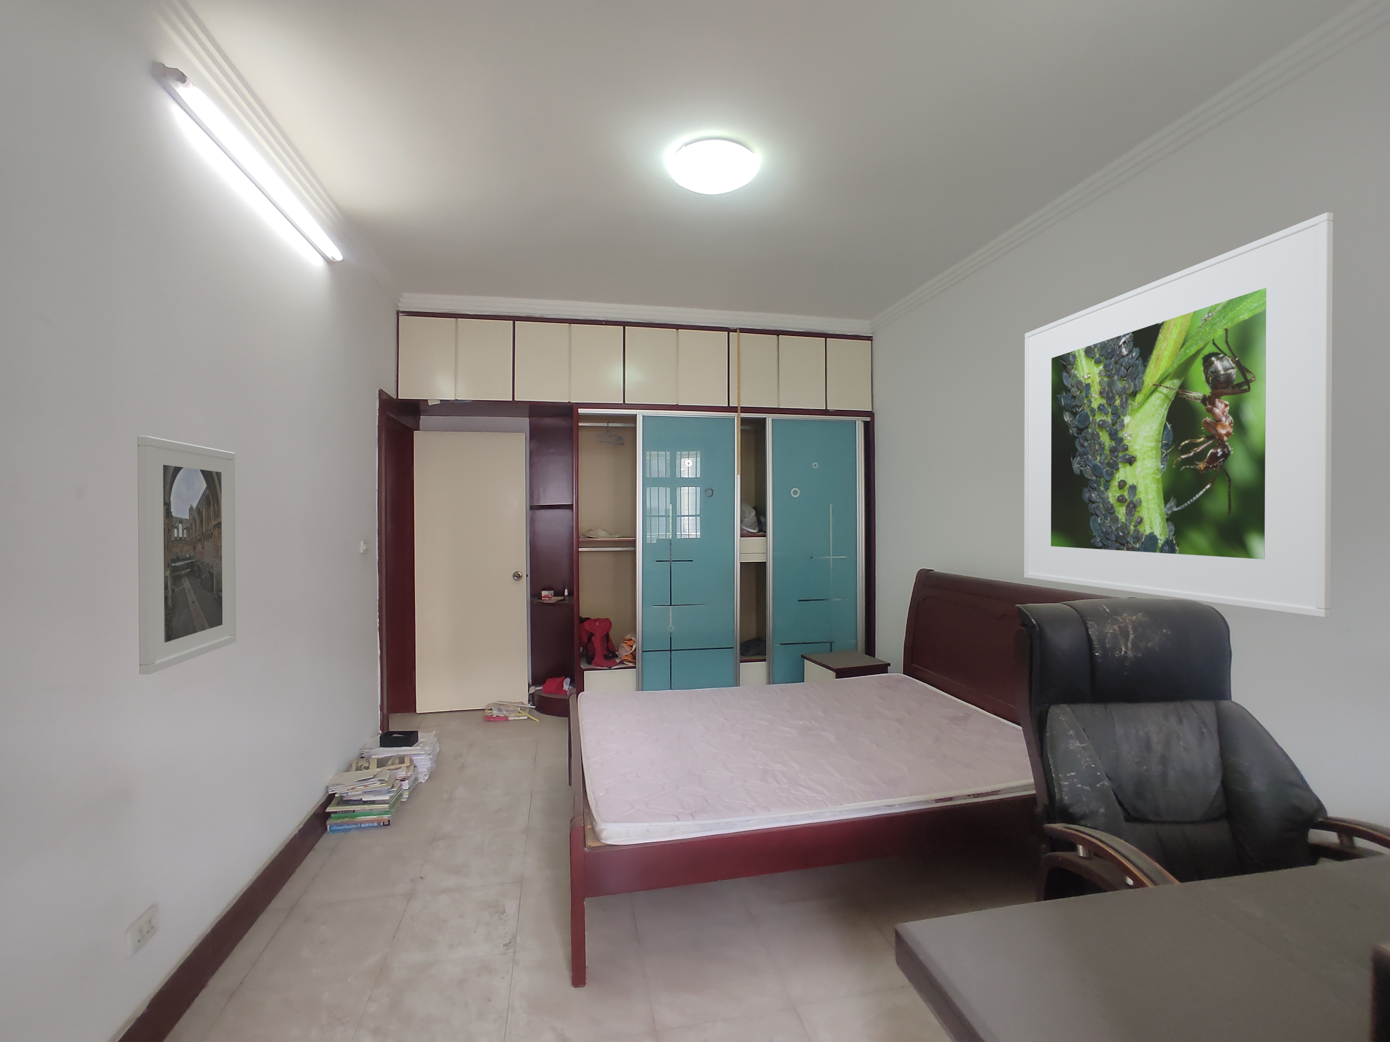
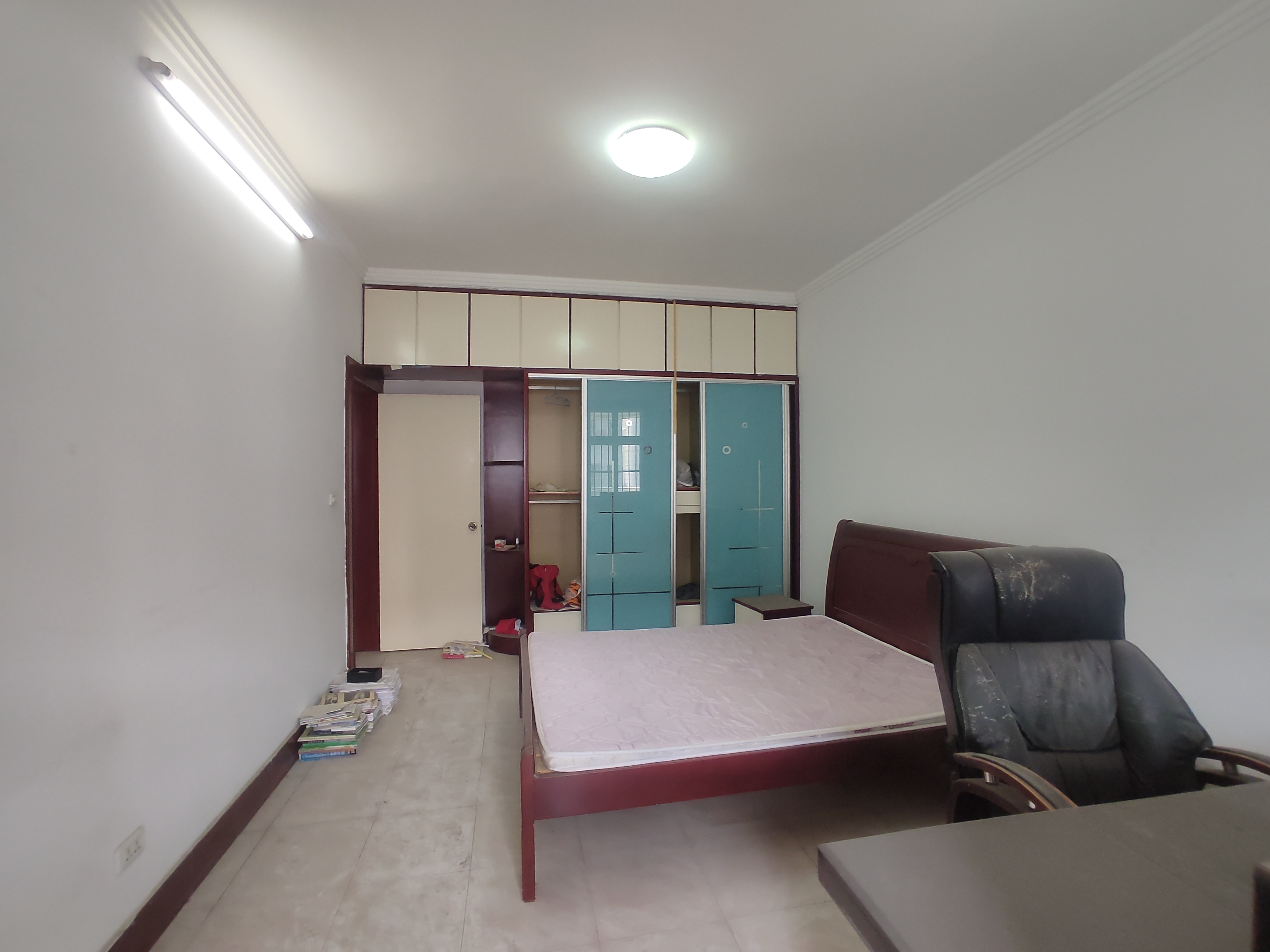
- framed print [137,436,236,675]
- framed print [1023,212,1333,618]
